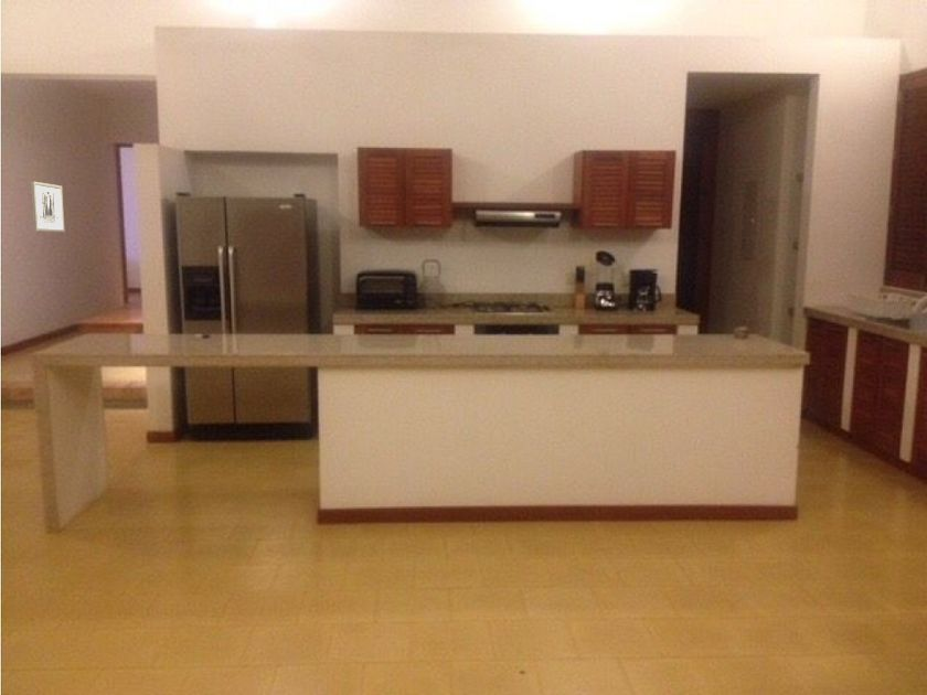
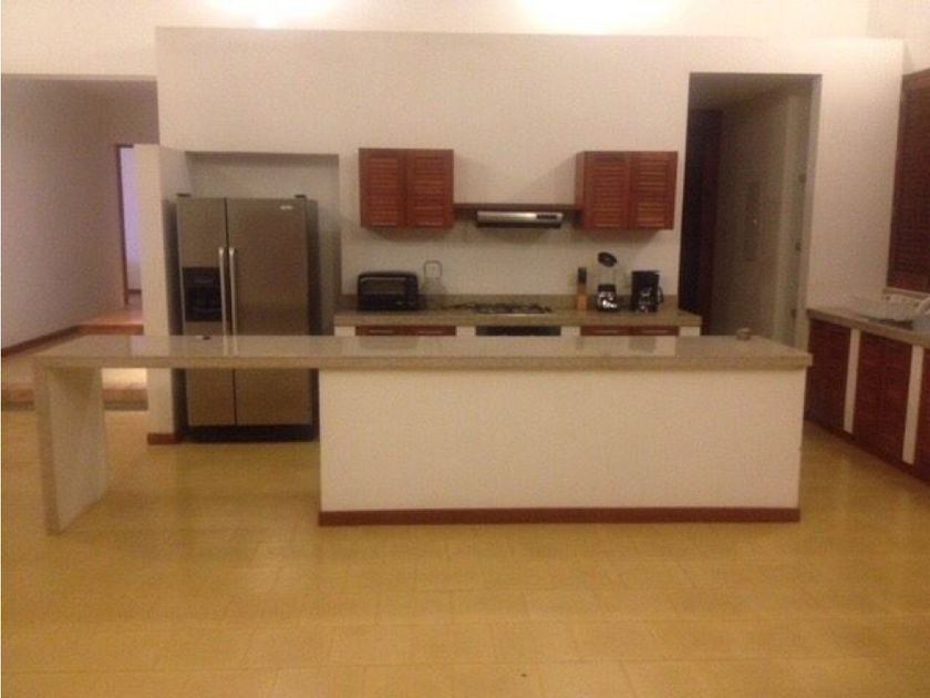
- wall art [31,181,65,233]
